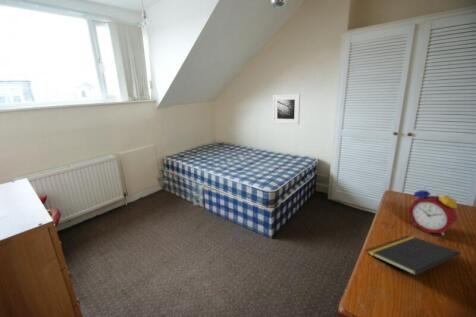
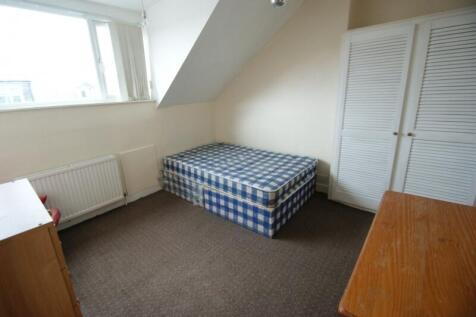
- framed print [272,93,301,125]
- notepad [367,235,461,276]
- alarm clock [407,184,459,236]
